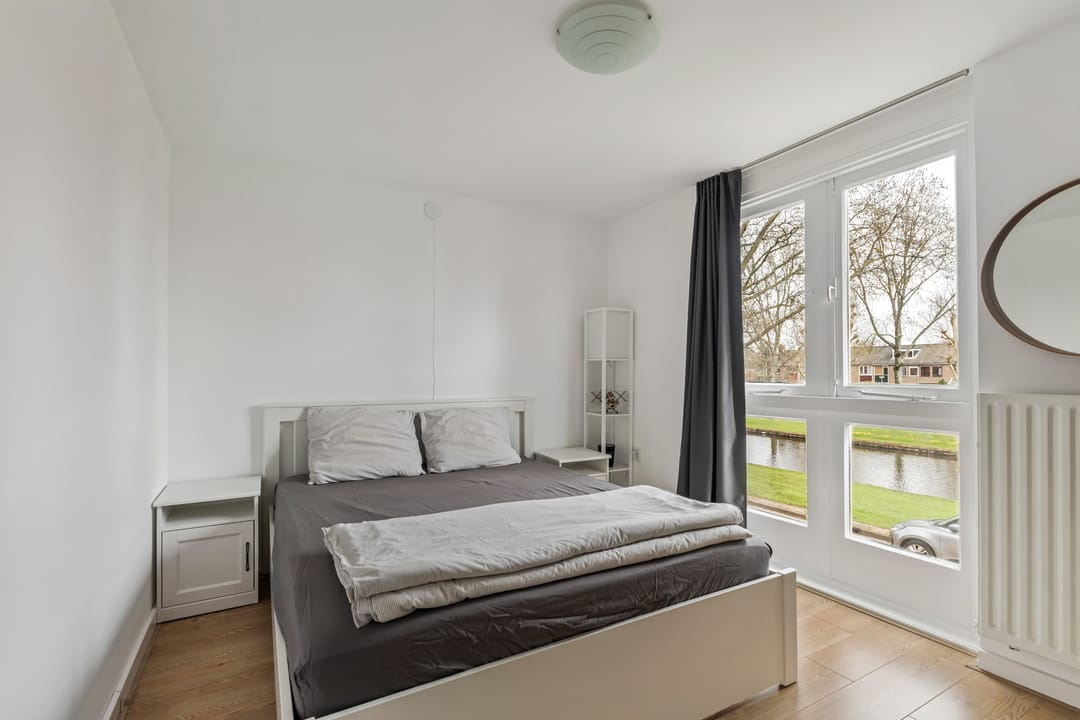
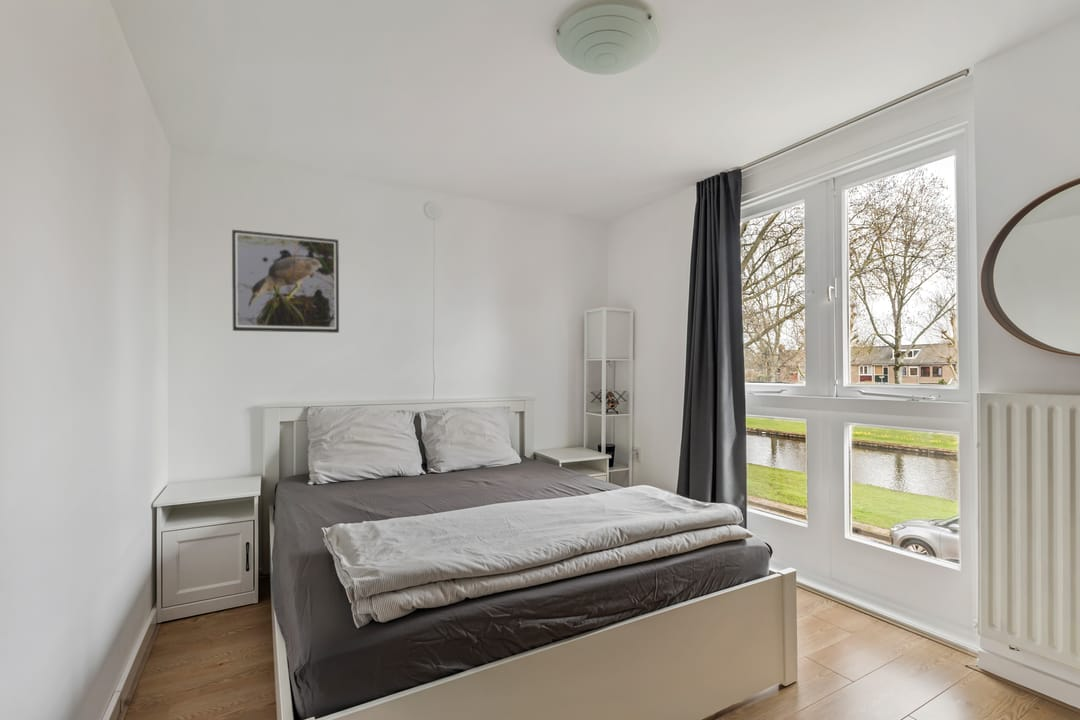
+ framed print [231,229,340,334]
